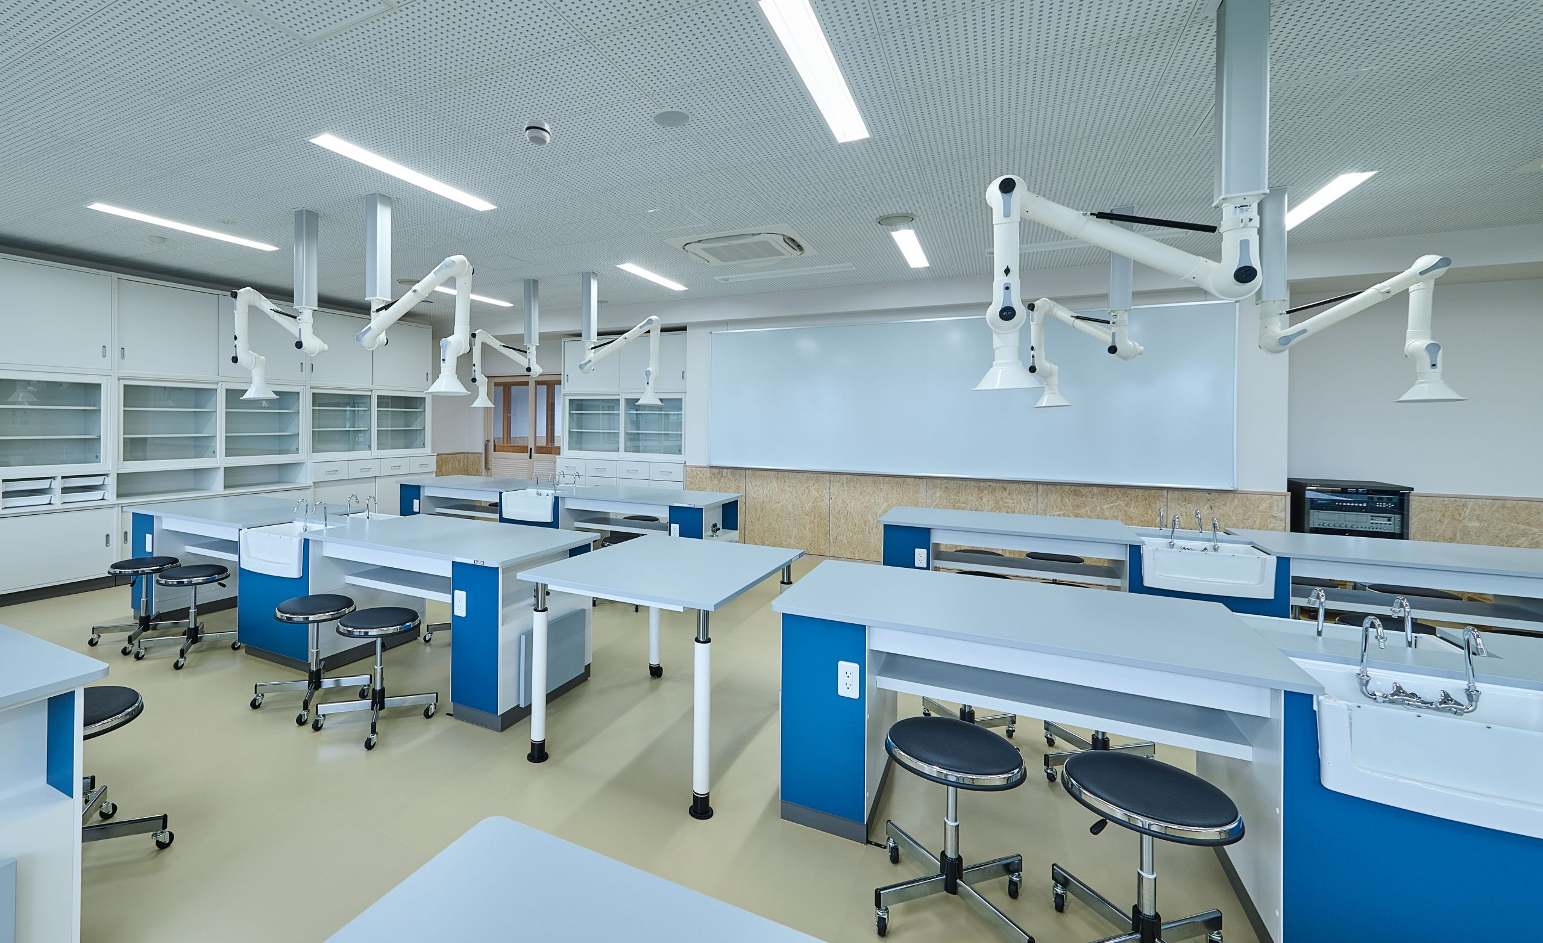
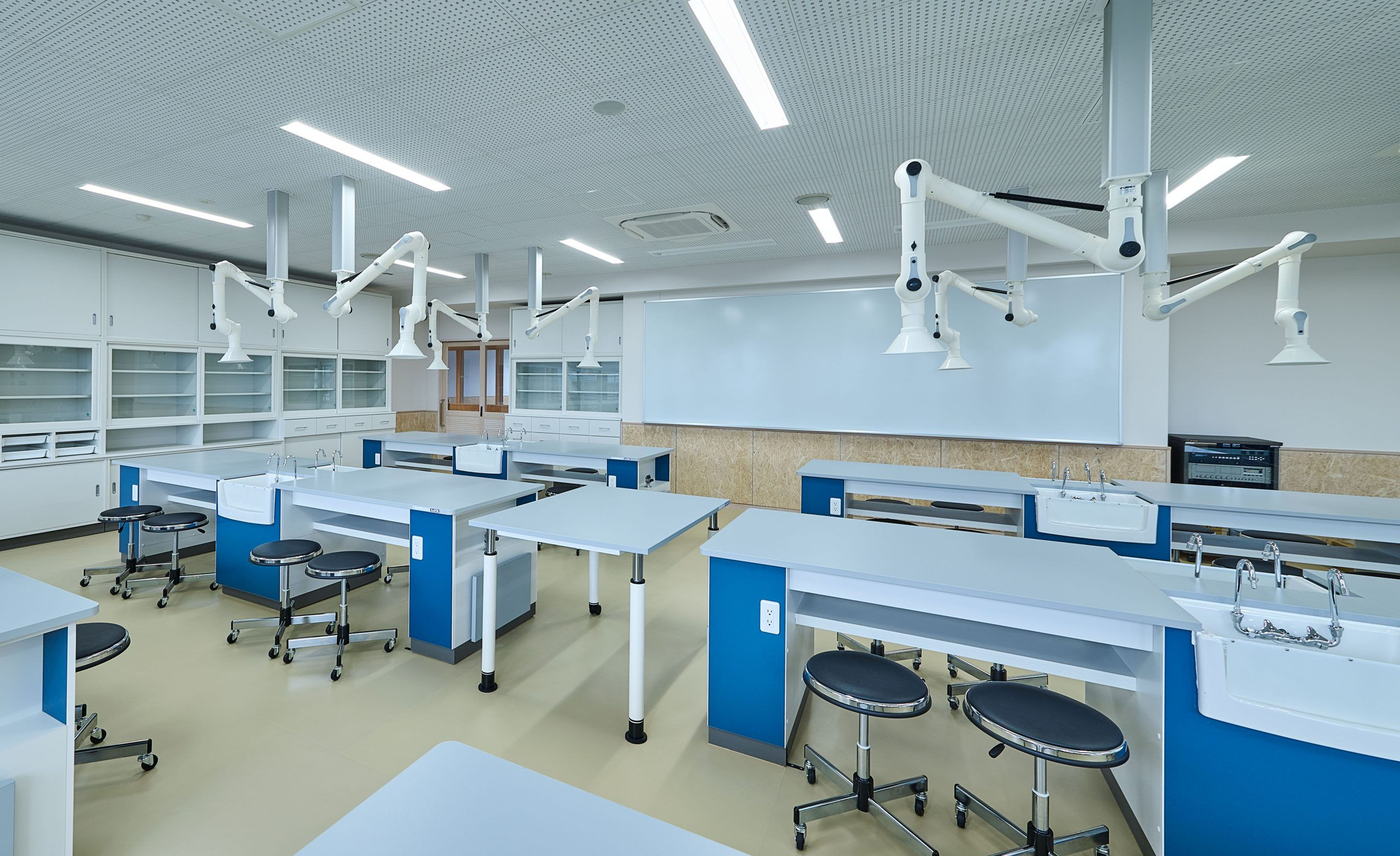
- smoke detector [524,119,552,145]
